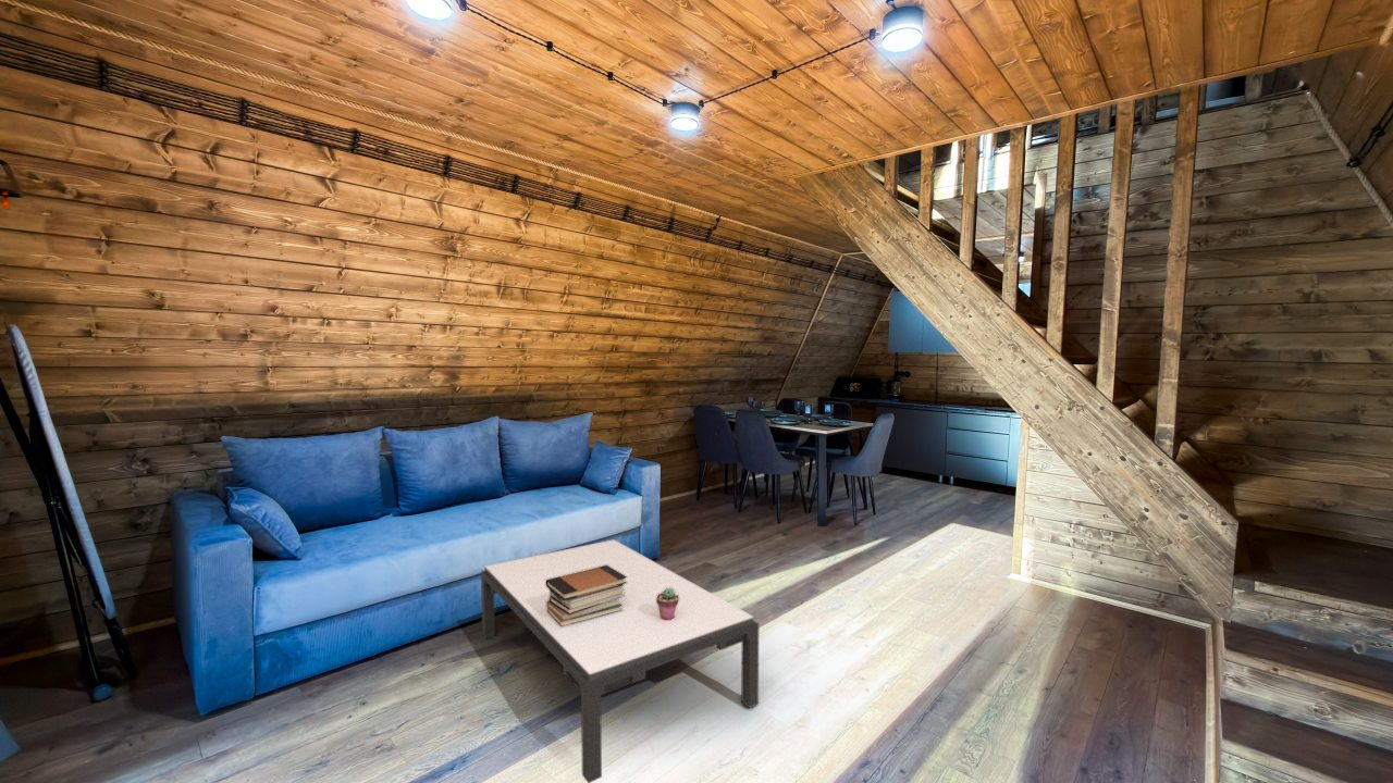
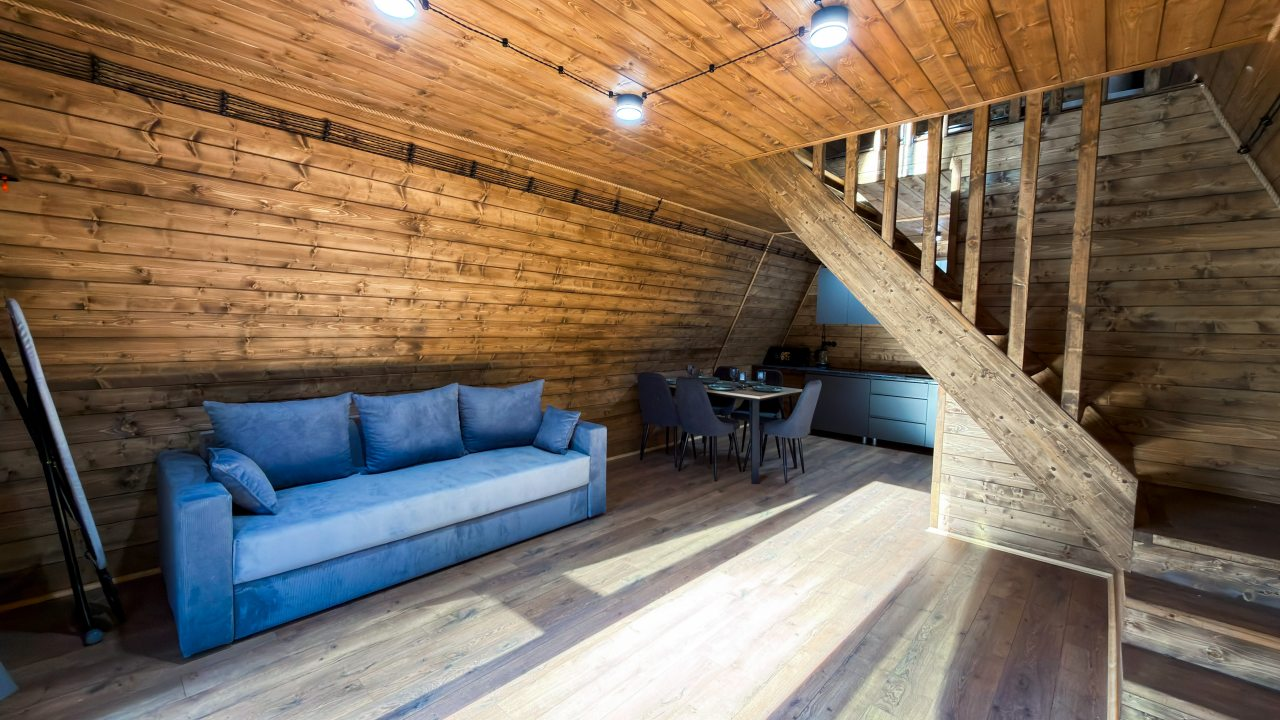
- book stack [545,564,627,627]
- potted succulent [656,587,679,621]
- coffee table [480,538,760,783]
